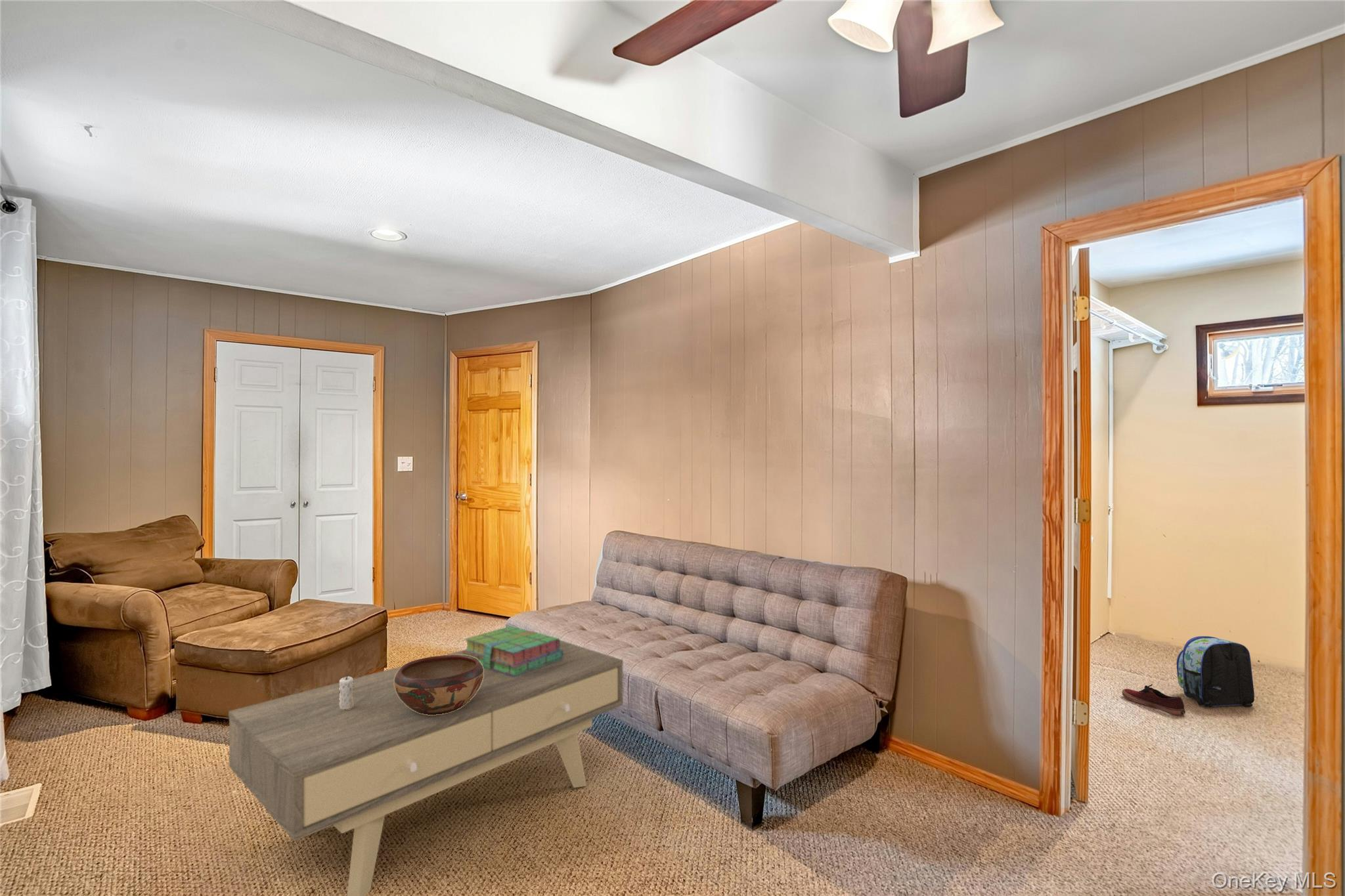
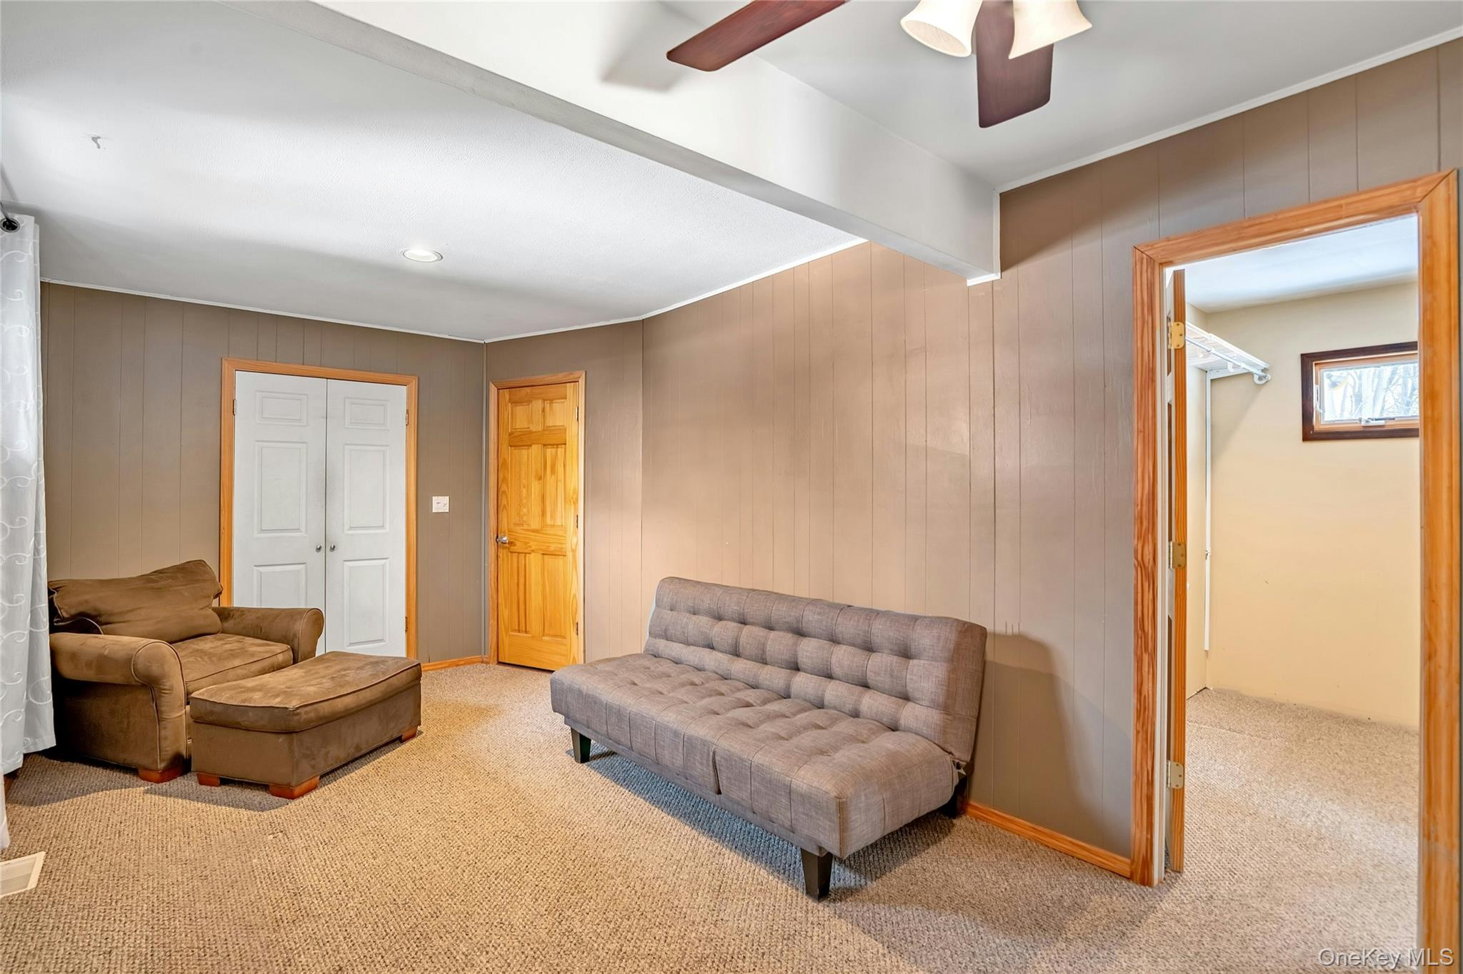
- shoe [1122,683,1186,716]
- stack of books [461,626,563,677]
- coffee table [228,639,624,896]
- decorative bowl [394,654,483,715]
- candle [338,672,353,710]
- backpack [1176,635,1255,708]
